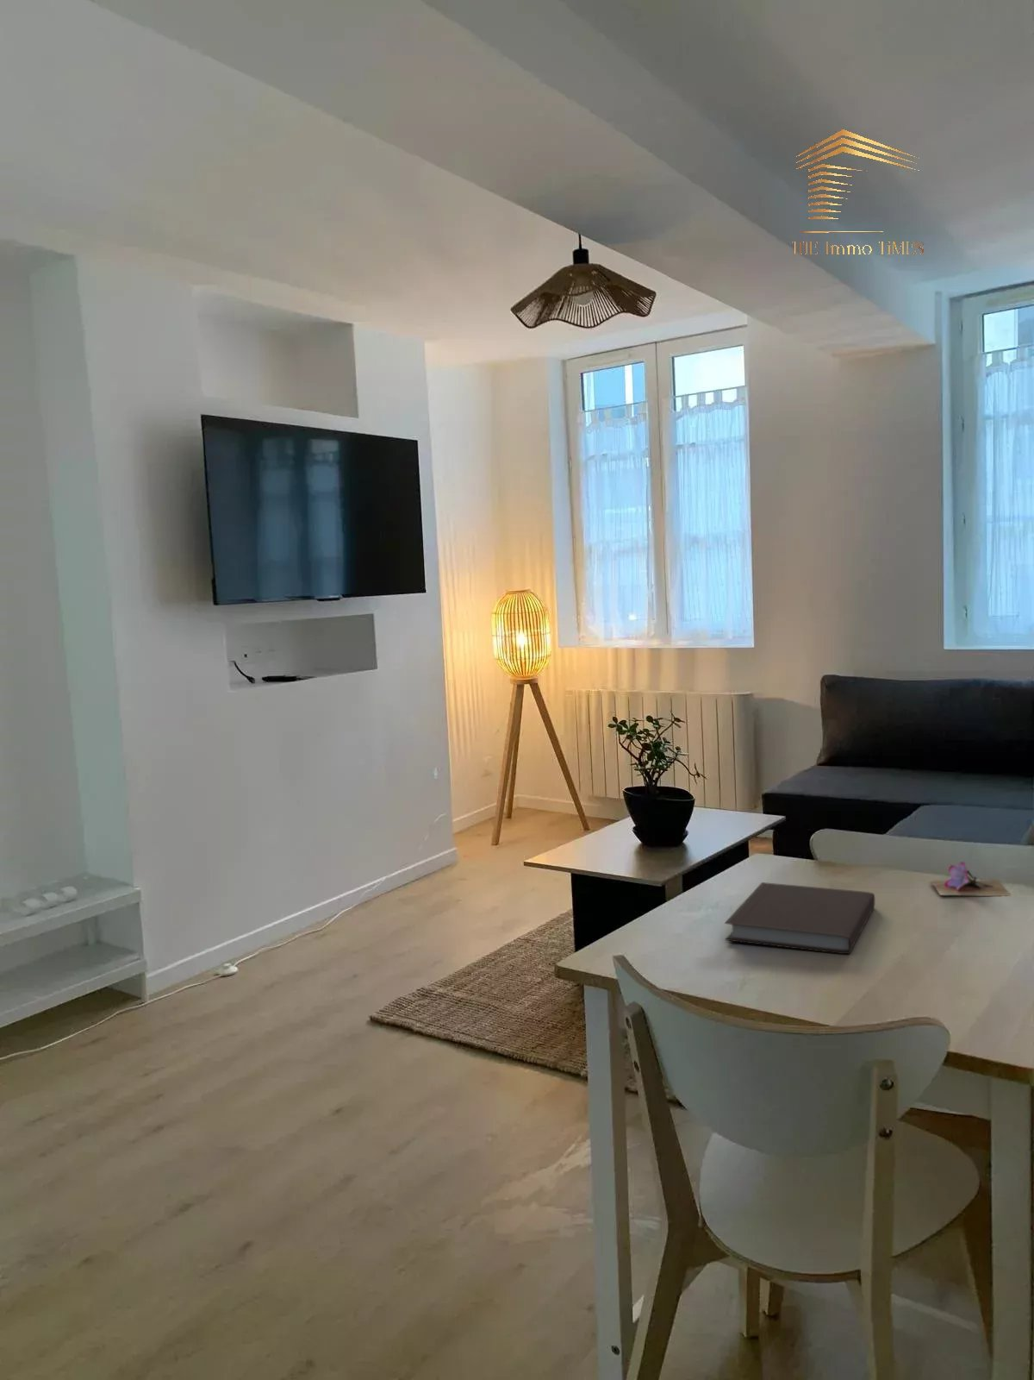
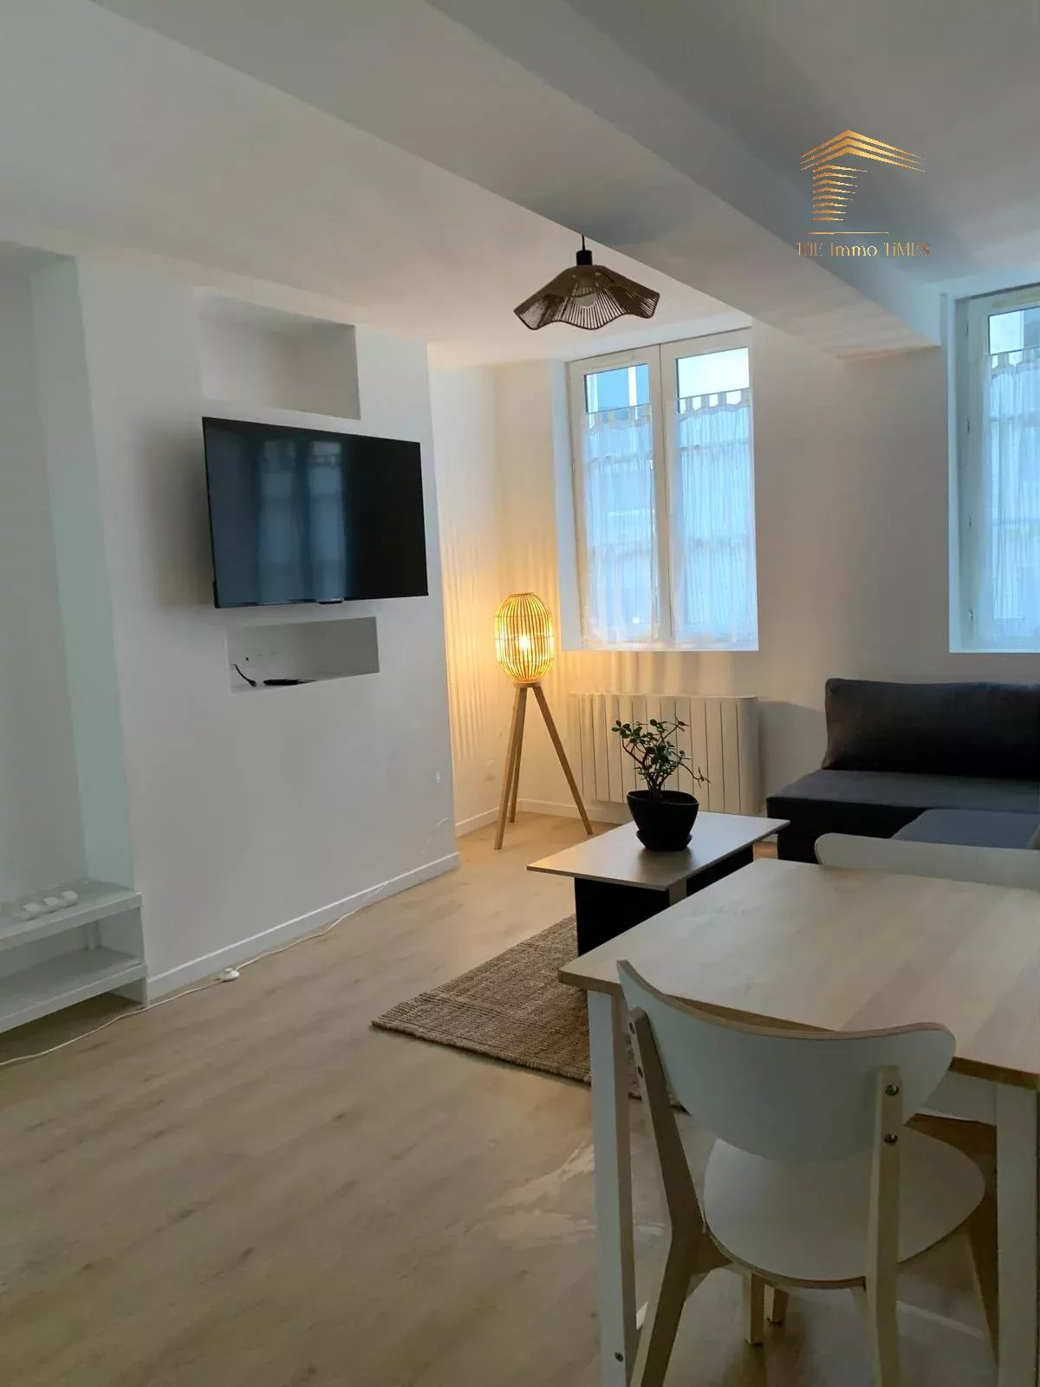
- notebook [723,881,875,955]
- flower [929,861,1011,896]
